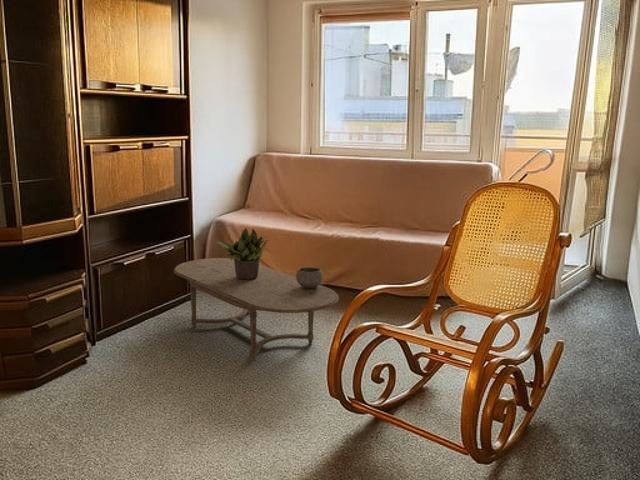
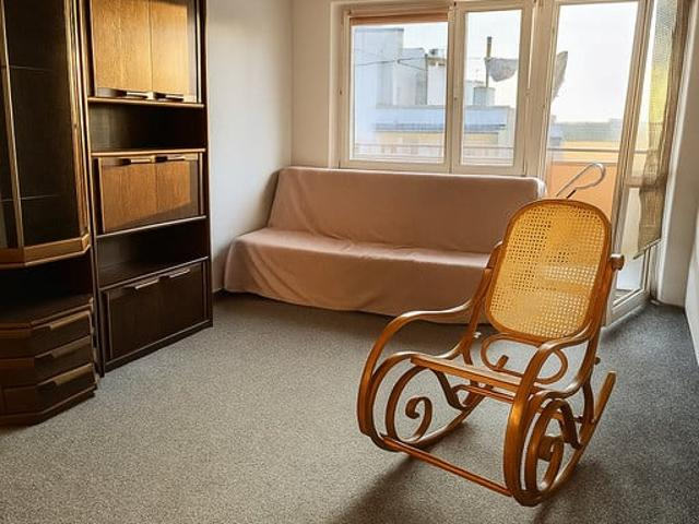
- coffee table [173,257,340,362]
- potted plant [215,227,269,279]
- ceramic bowl [295,266,324,289]
